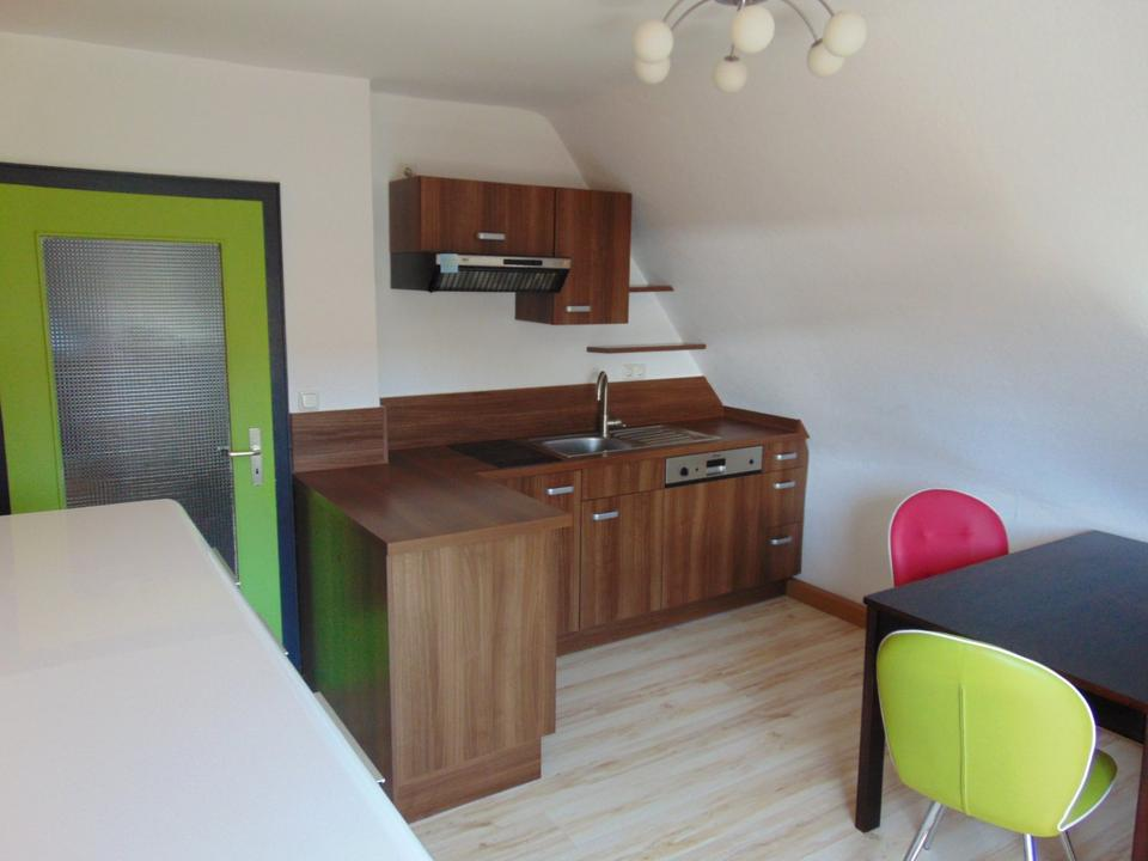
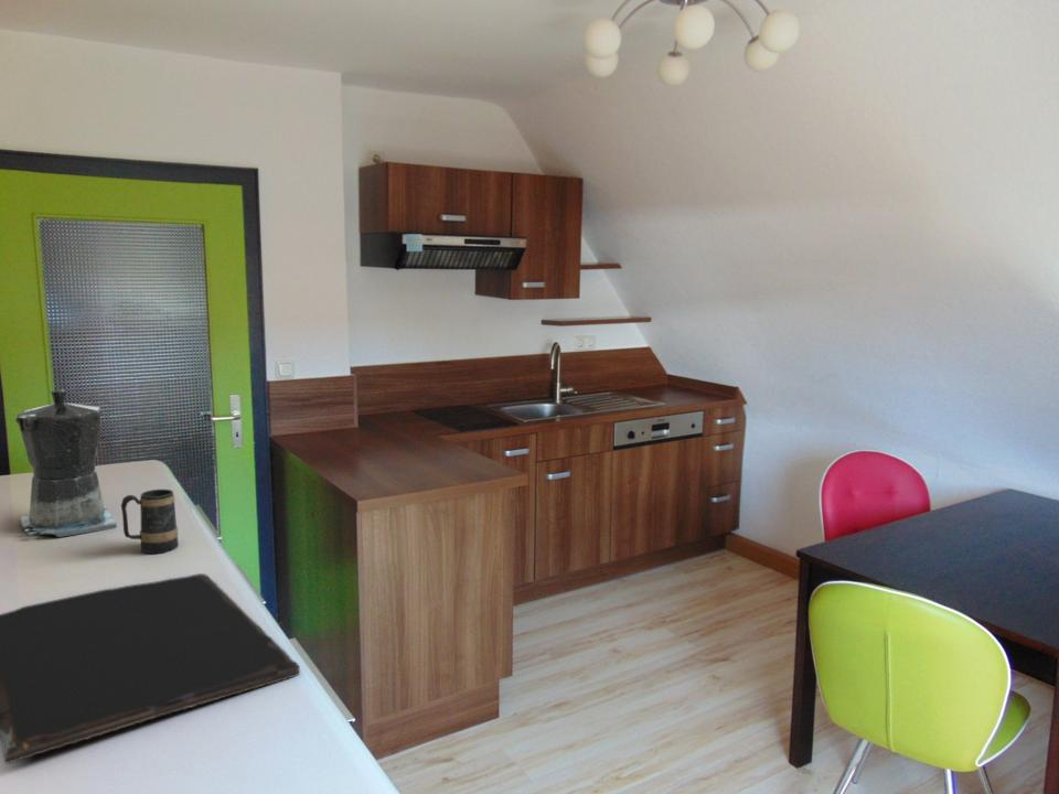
+ cutting board [0,572,301,765]
+ coffee maker [14,388,118,538]
+ mug [120,489,180,555]
